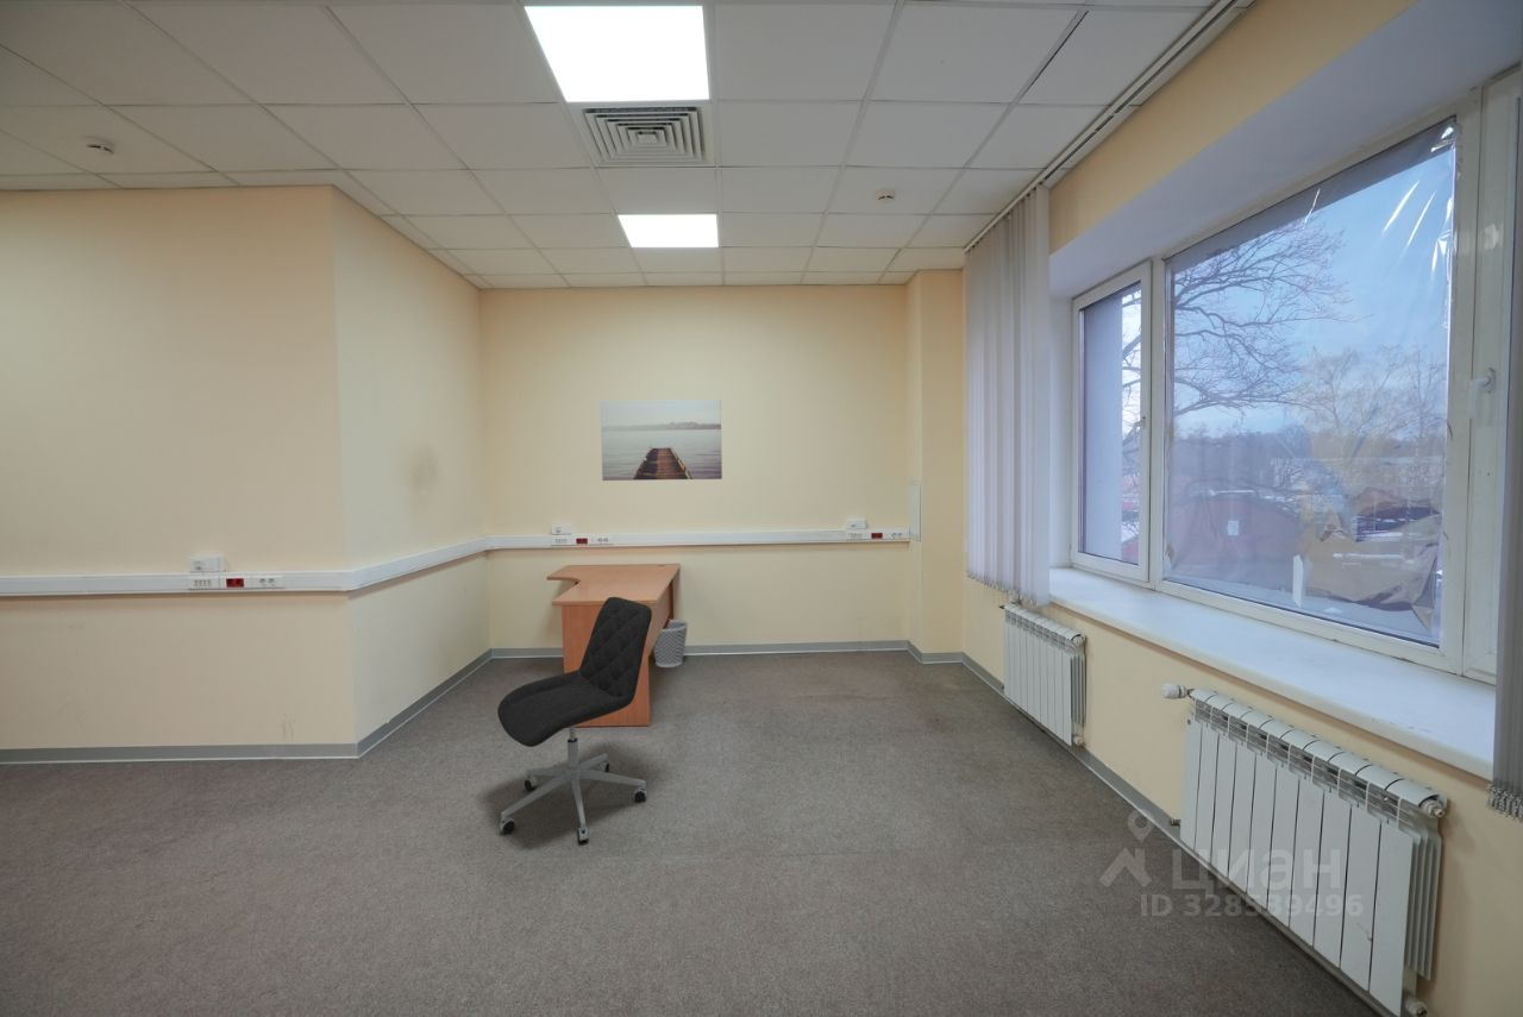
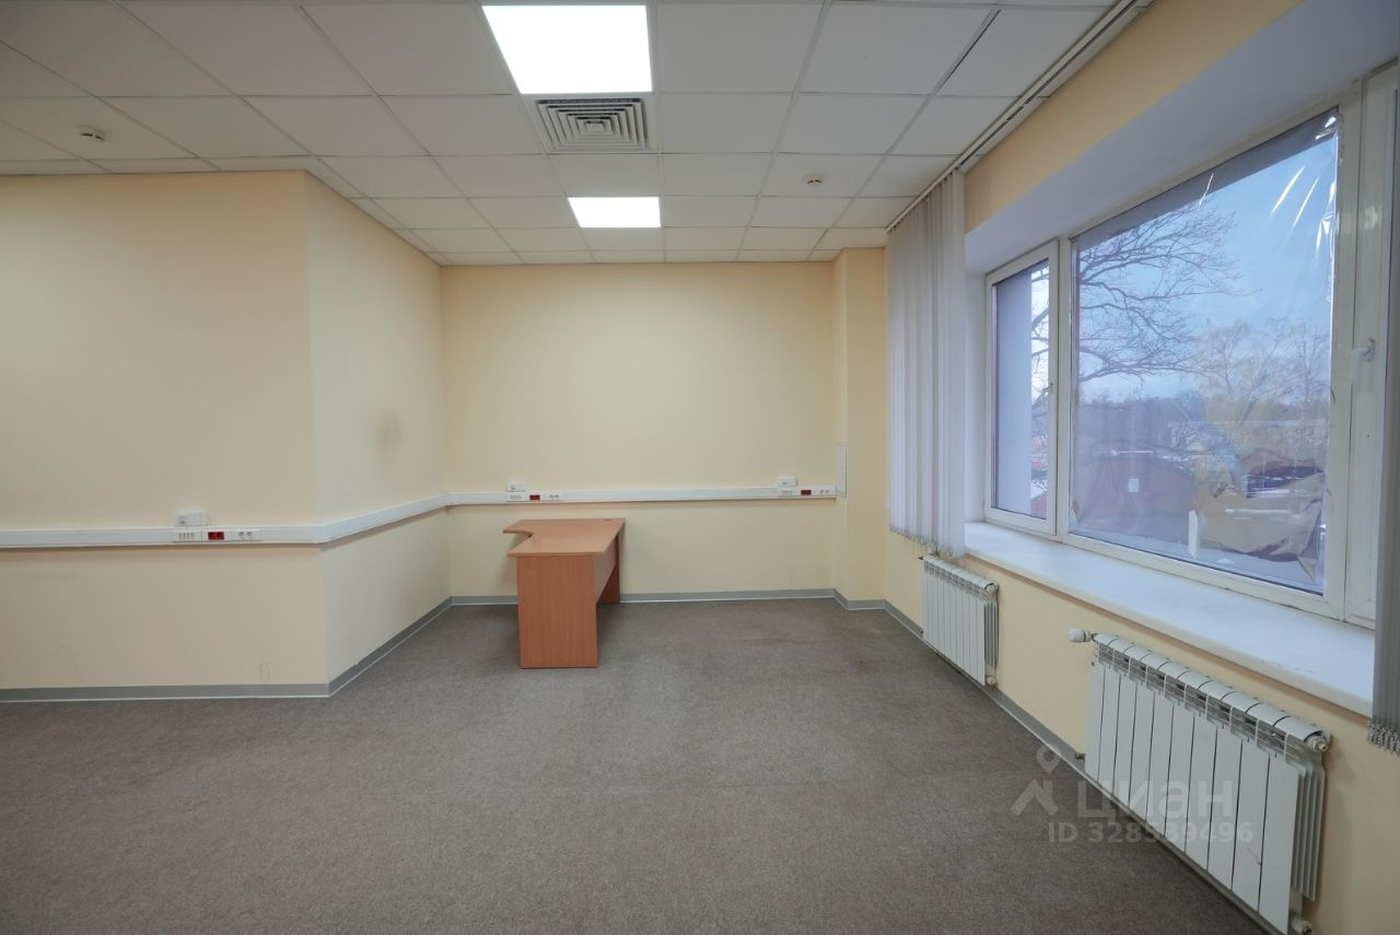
- wastebasket [652,619,690,668]
- office chair [496,596,653,843]
- wall art [600,398,723,482]
